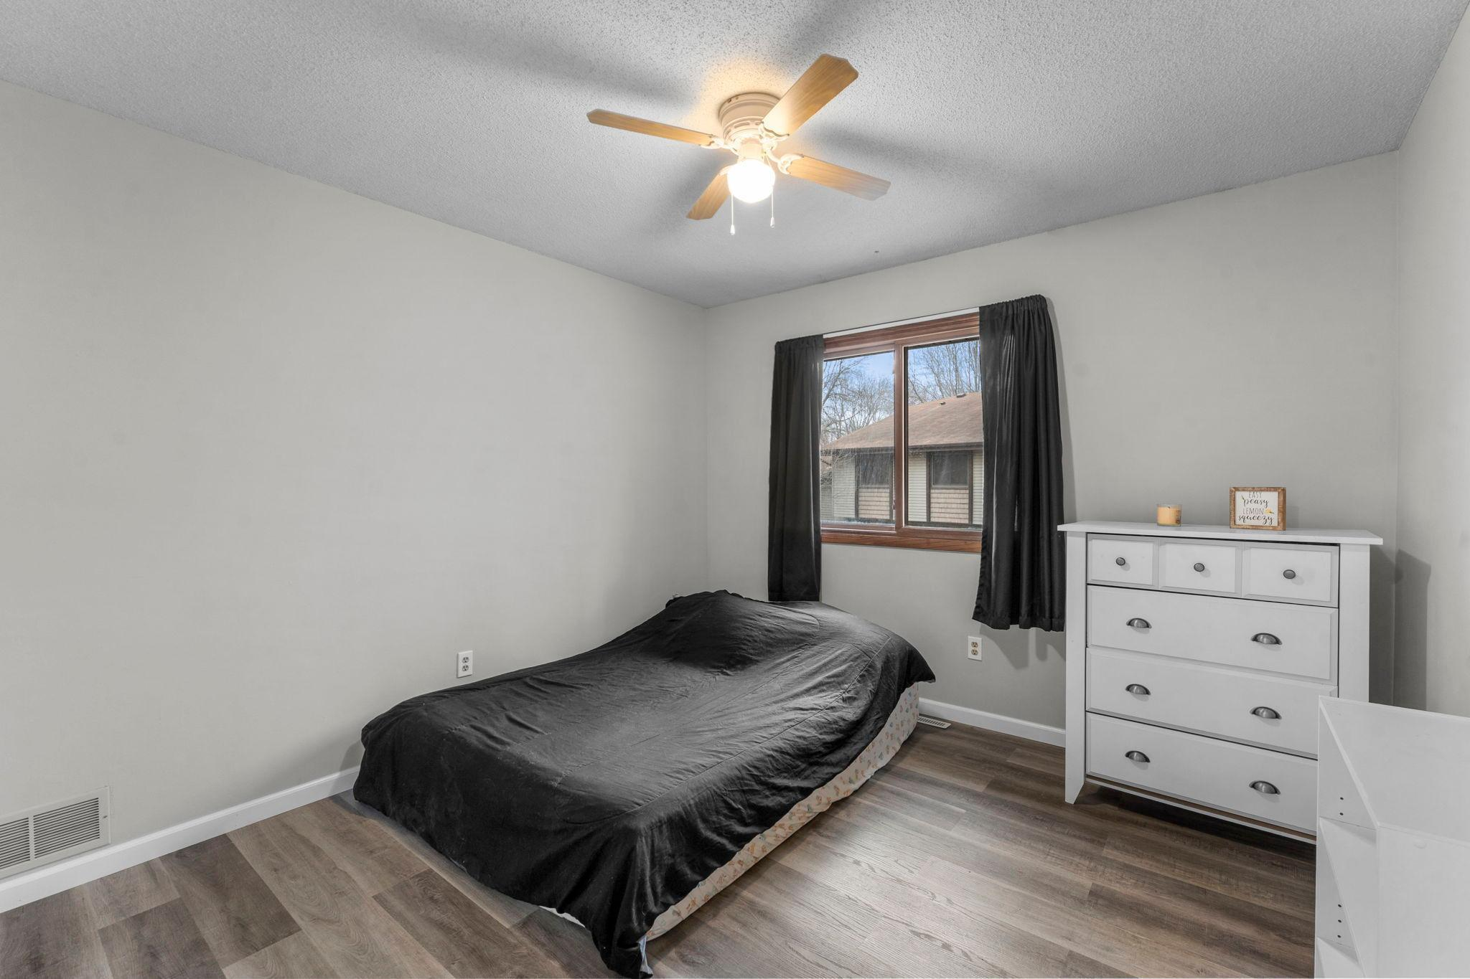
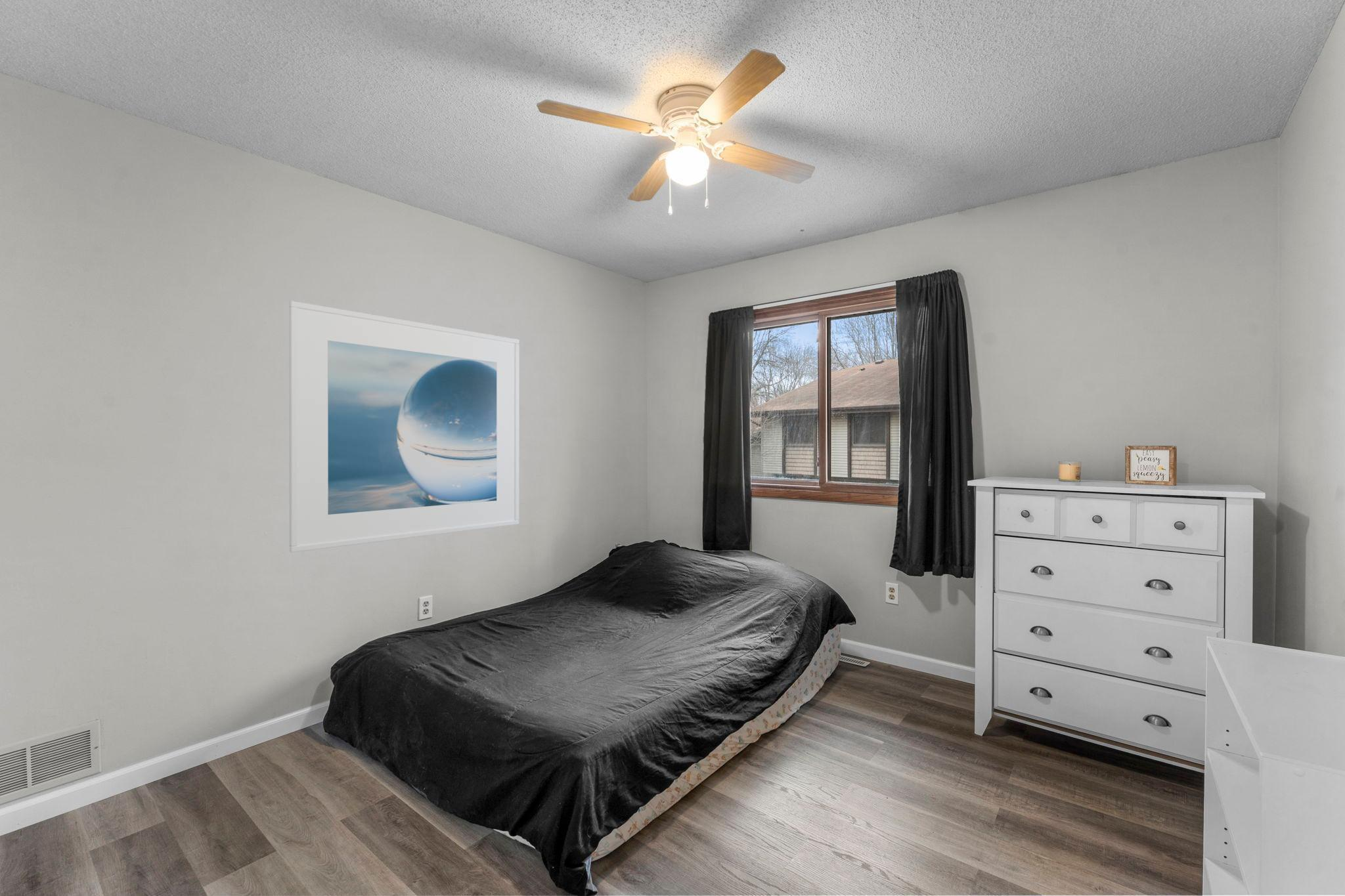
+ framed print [288,300,519,553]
